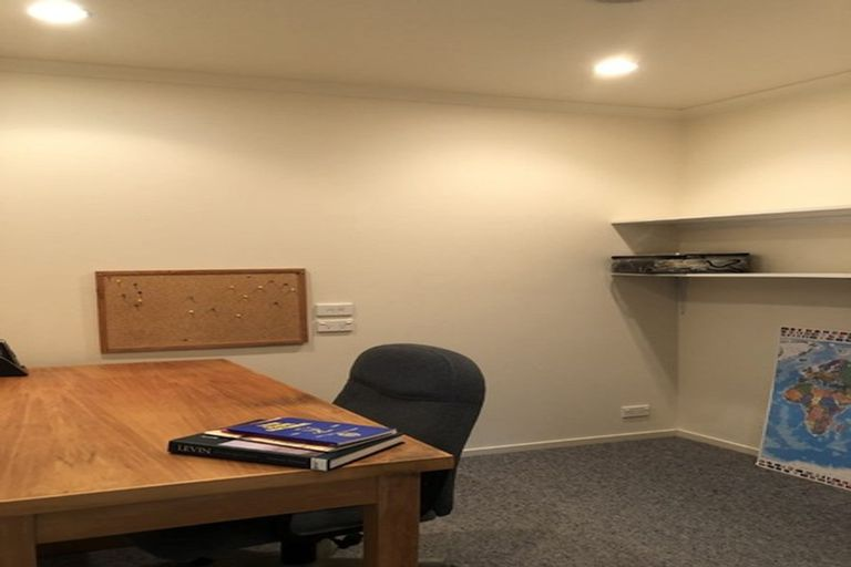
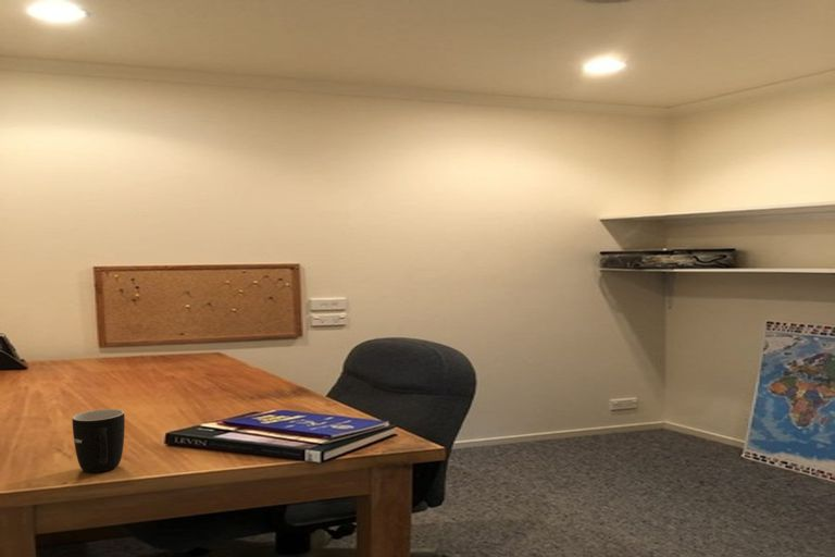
+ mug [71,408,126,473]
